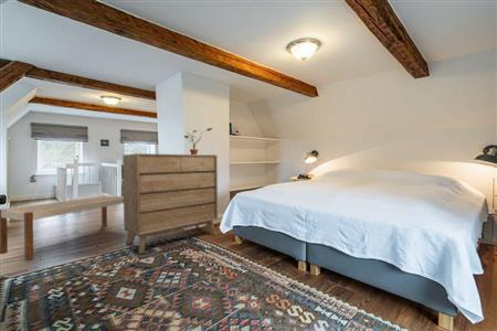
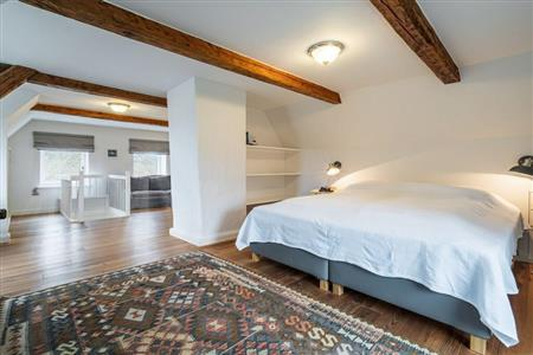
- dresser [121,152,219,255]
- bench [0,194,128,261]
- potted plant [183,127,213,154]
